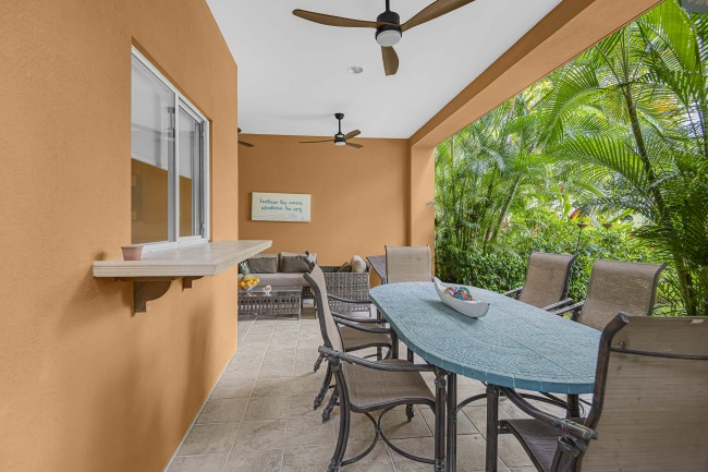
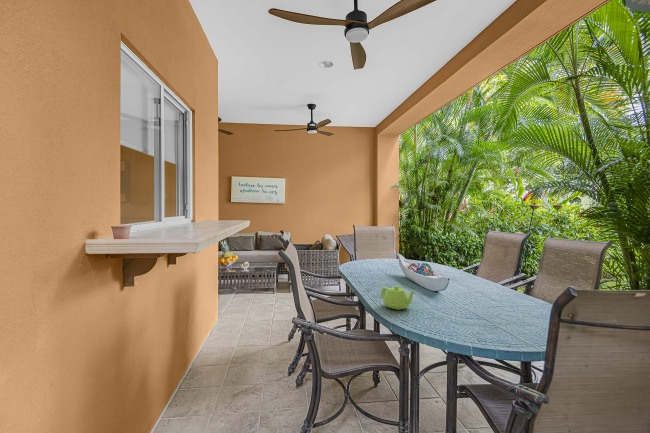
+ teapot [380,285,417,311]
